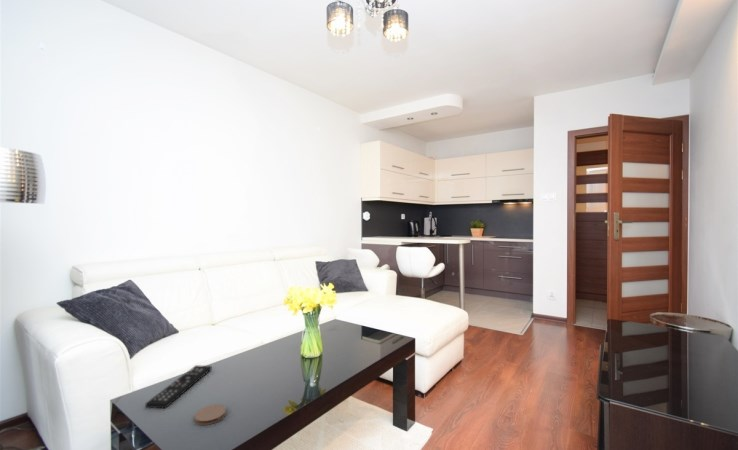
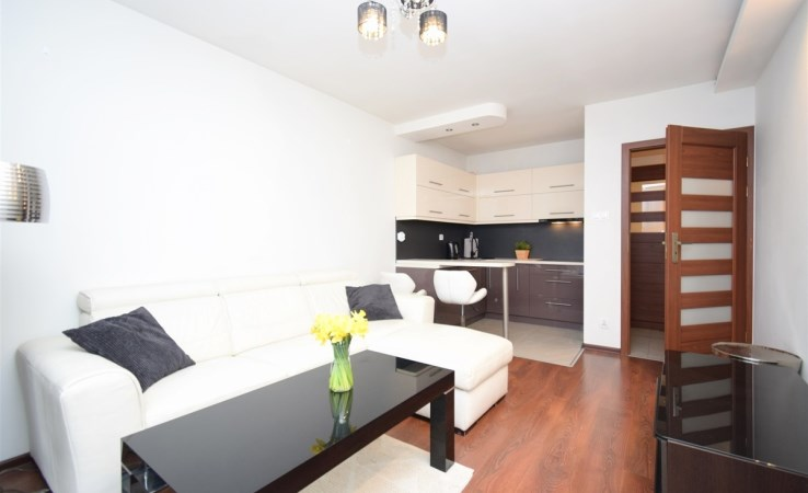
- coaster [194,404,227,426]
- remote control [144,364,213,409]
